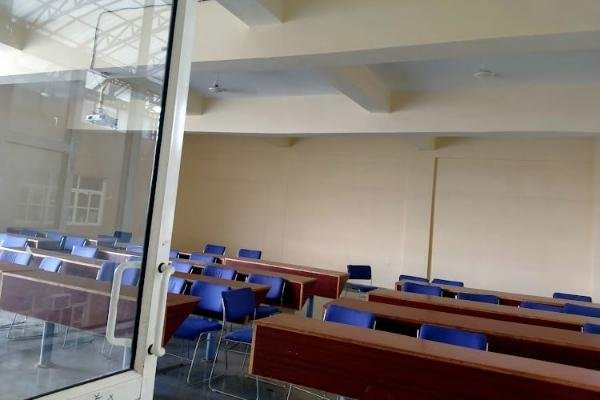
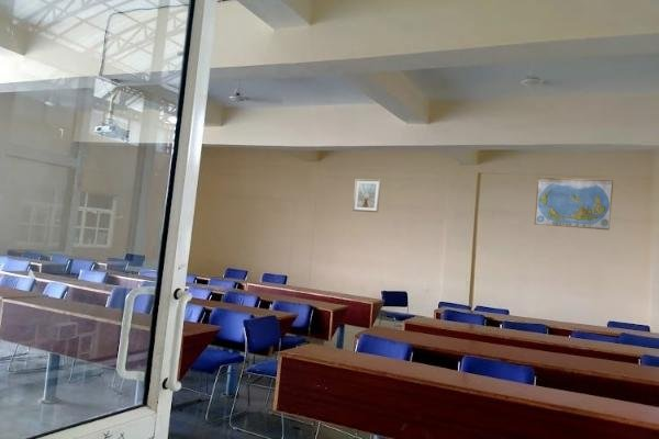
+ picture frame [351,178,382,213]
+ world map [533,177,614,230]
